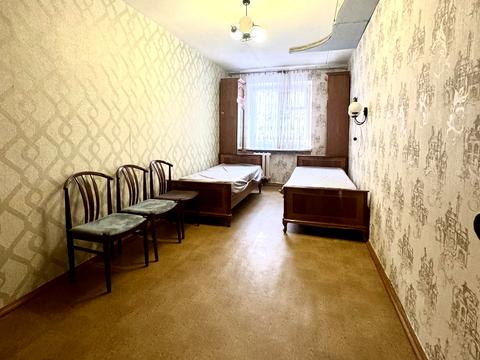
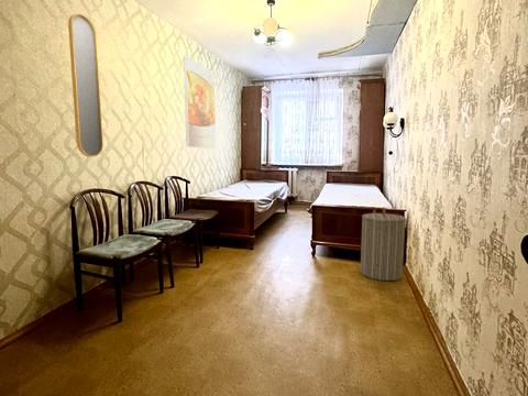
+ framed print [183,54,217,150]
+ home mirror [67,13,105,157]
+ laundry hamper [360,206,407,282]
